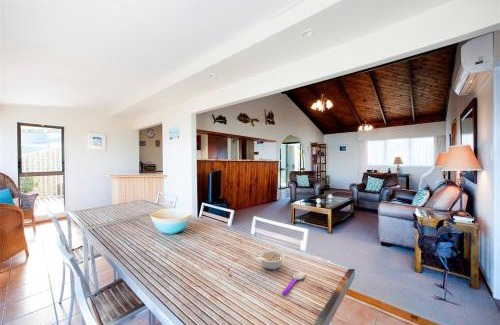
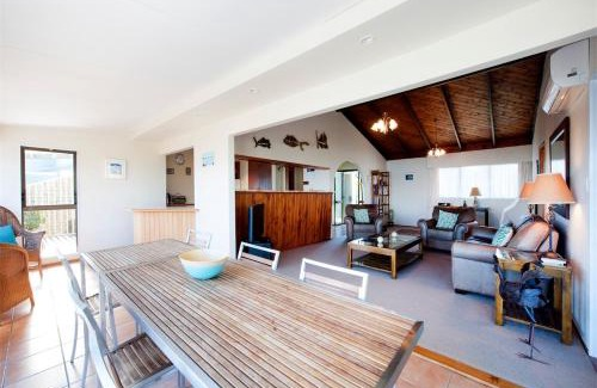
- legume [254,249,286,271]
- spoon [281,271,306,296]
